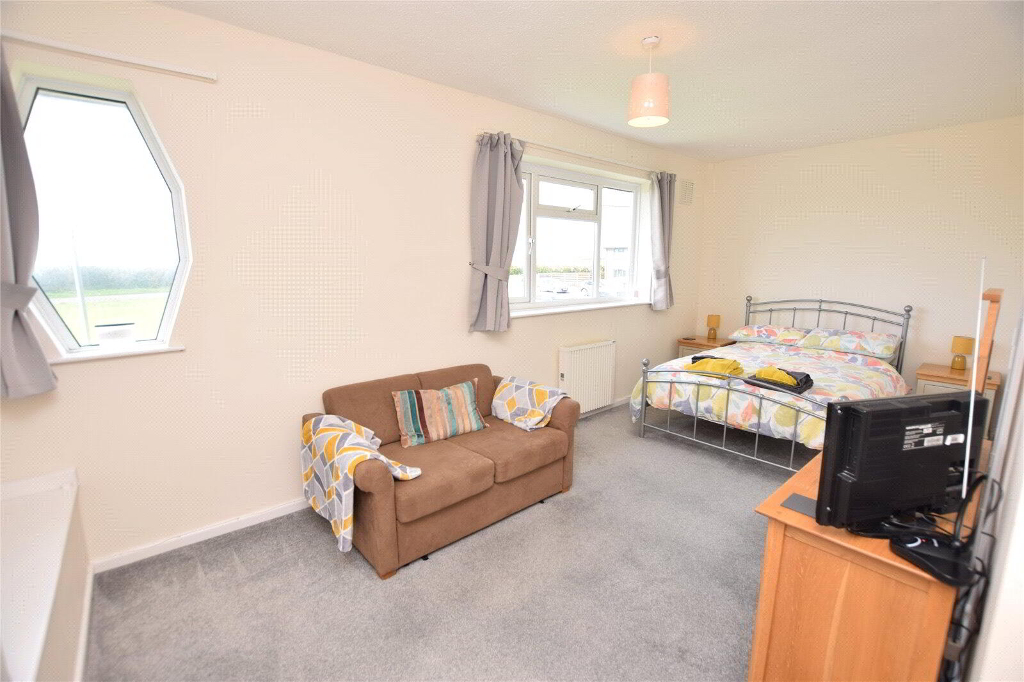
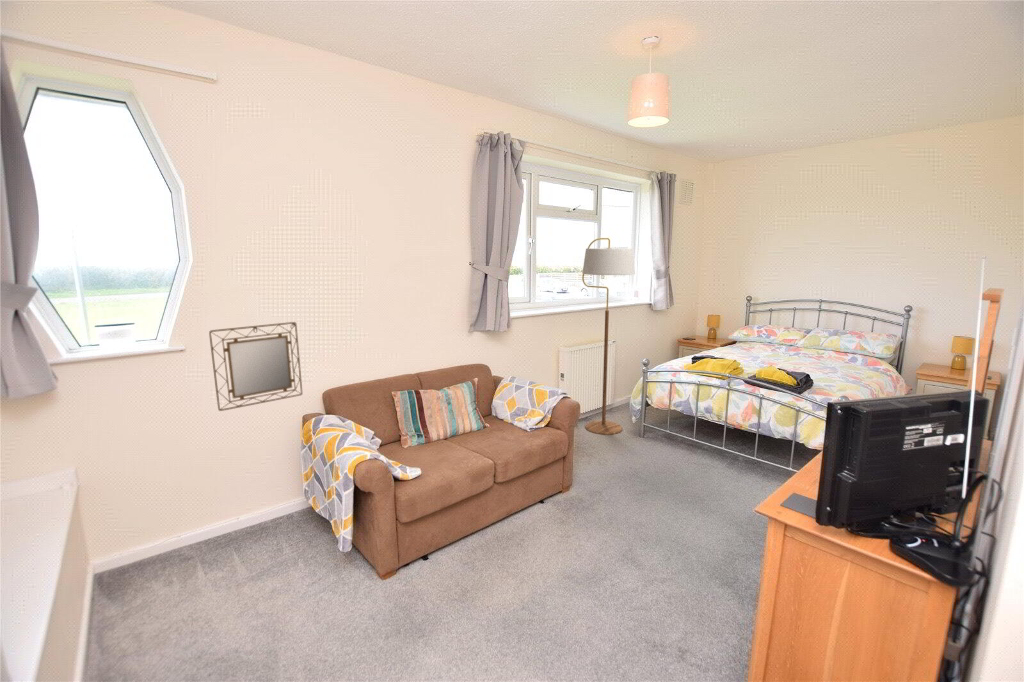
+ floor lamp [581,237,636,436]
+ home mirror [208,321,303,412]
